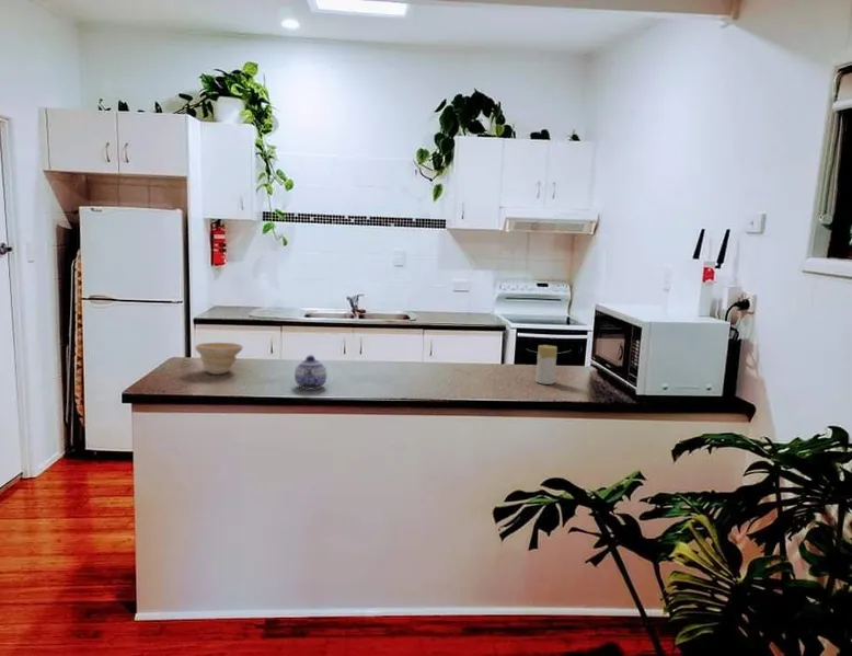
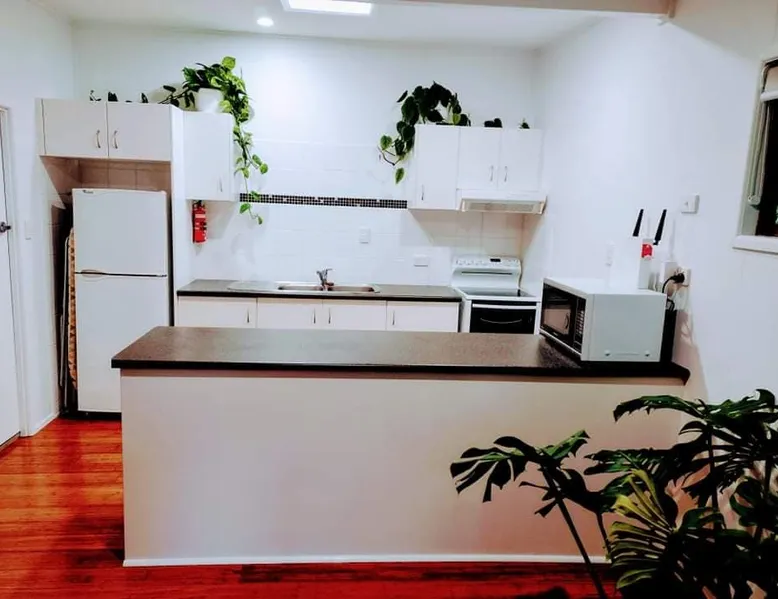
- candle [534,344,559,385]
- teapot [293,354,327,391]
- bowl [194,342,244,376]
